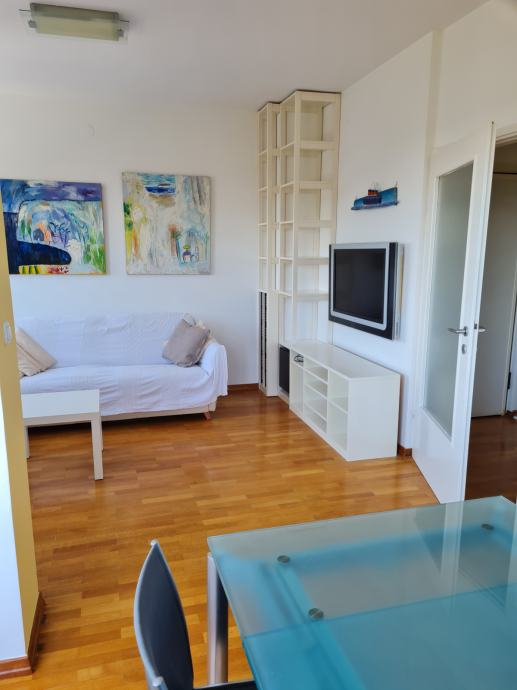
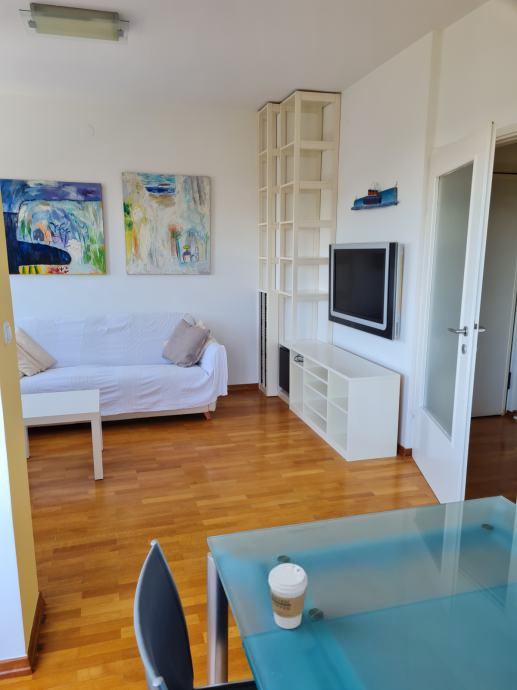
+ coffee cup [267,562,309,630]
